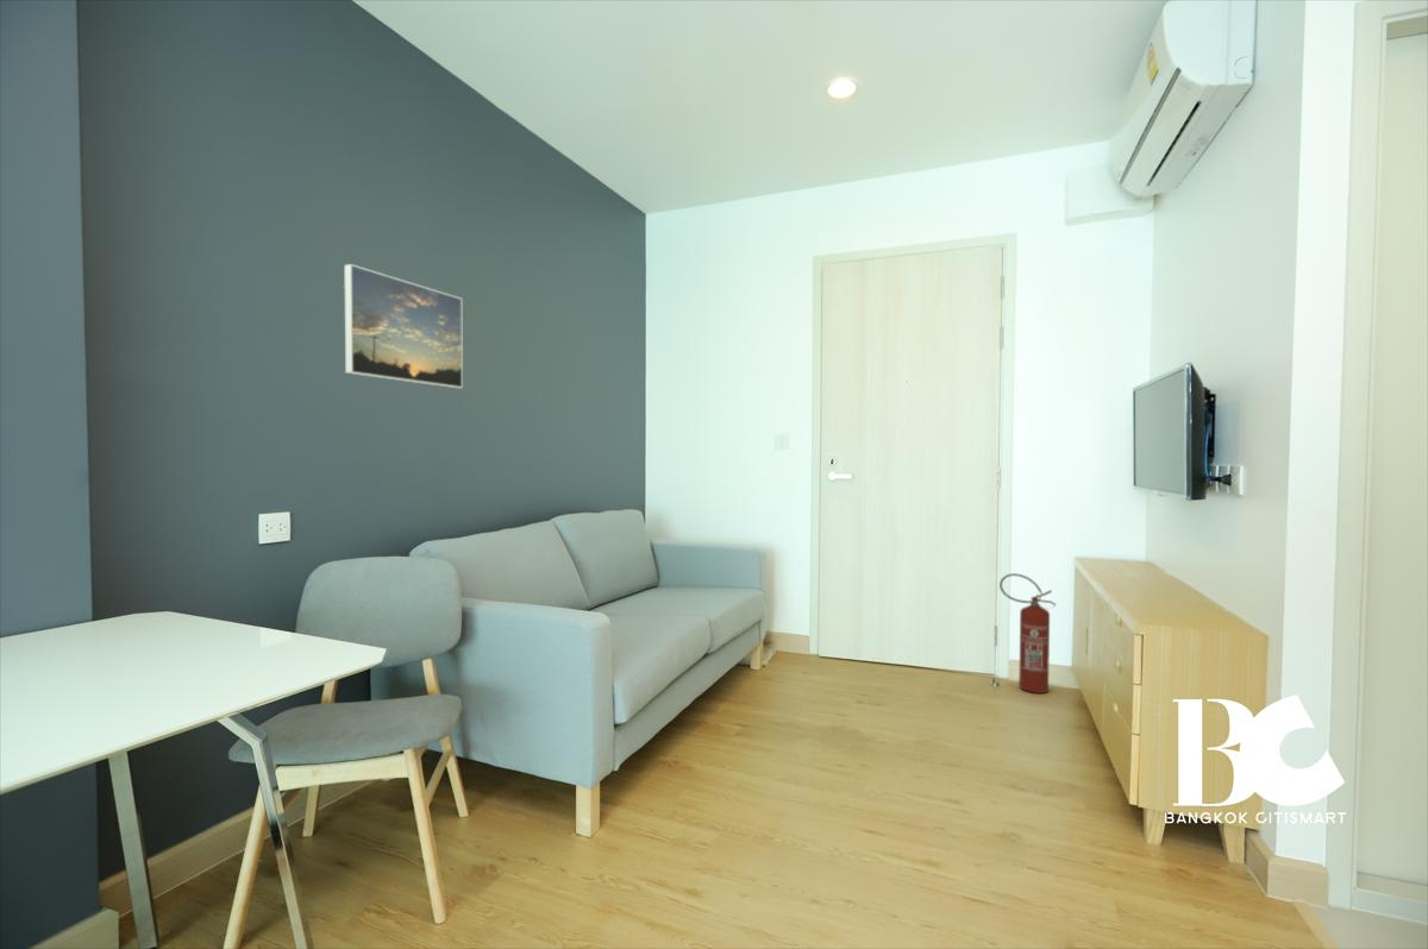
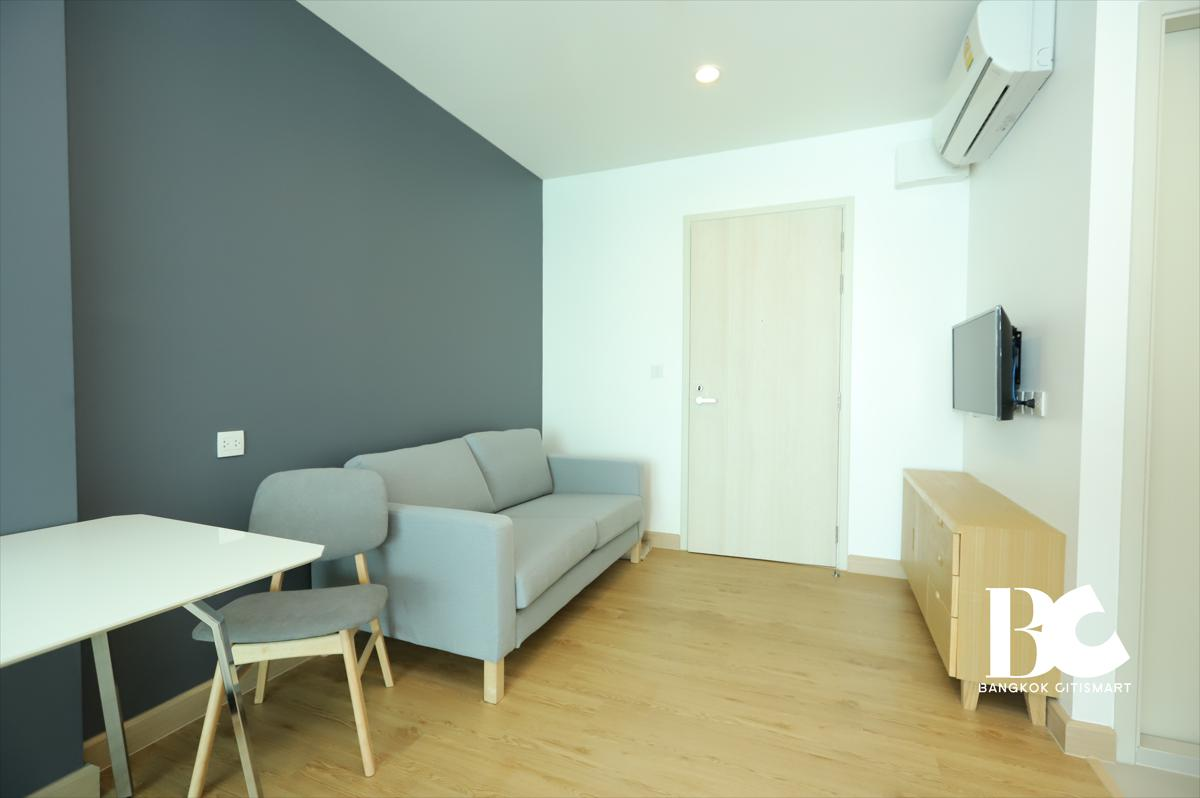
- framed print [343,263,464,389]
- fire extinguisher [998,572,1057,695]
